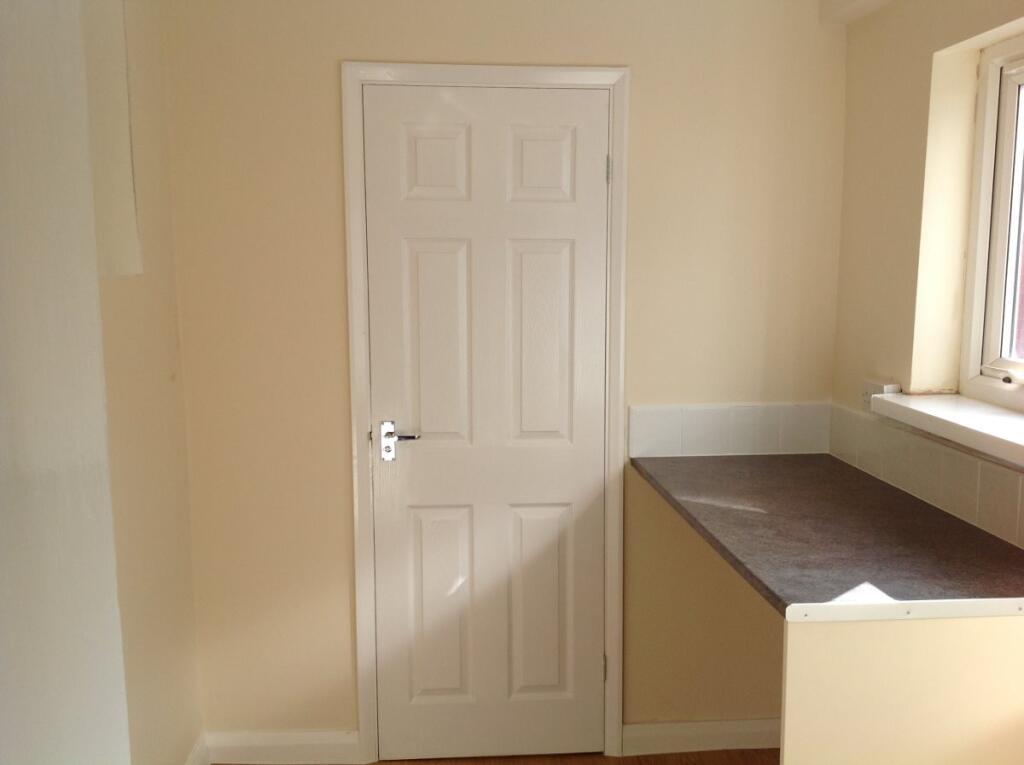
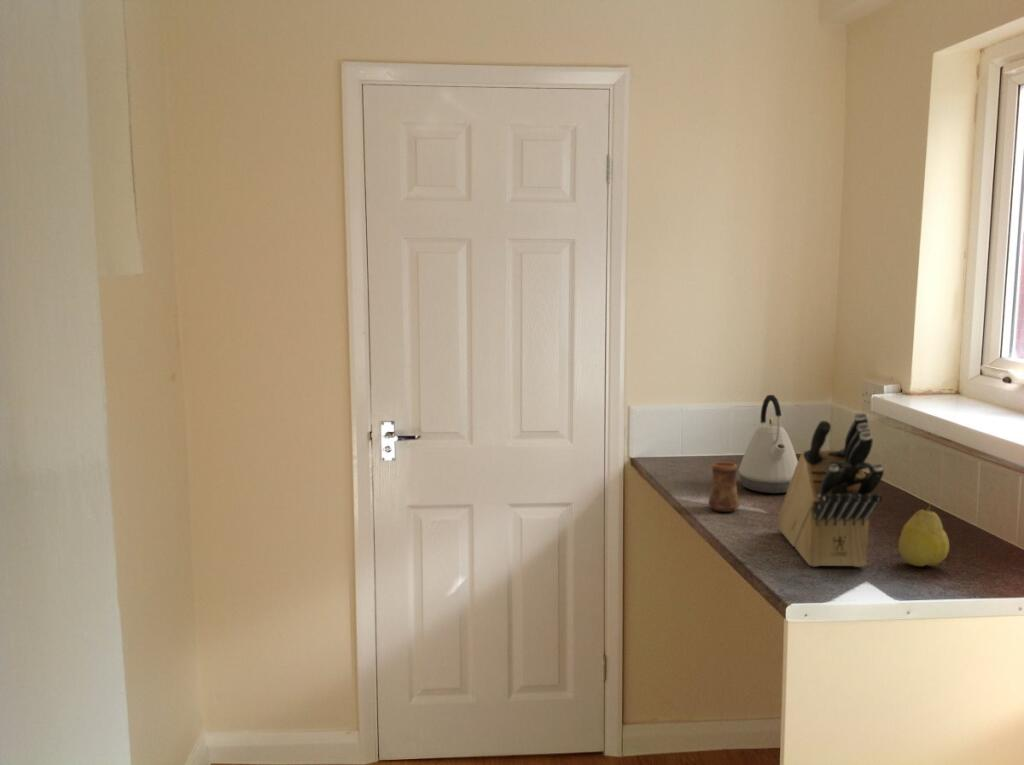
+ kettle [738,394,798,494]
+ knife block [777,411,885,568]
+ cup [707,461,740,513]
+ fruit [897,504,950,567]
